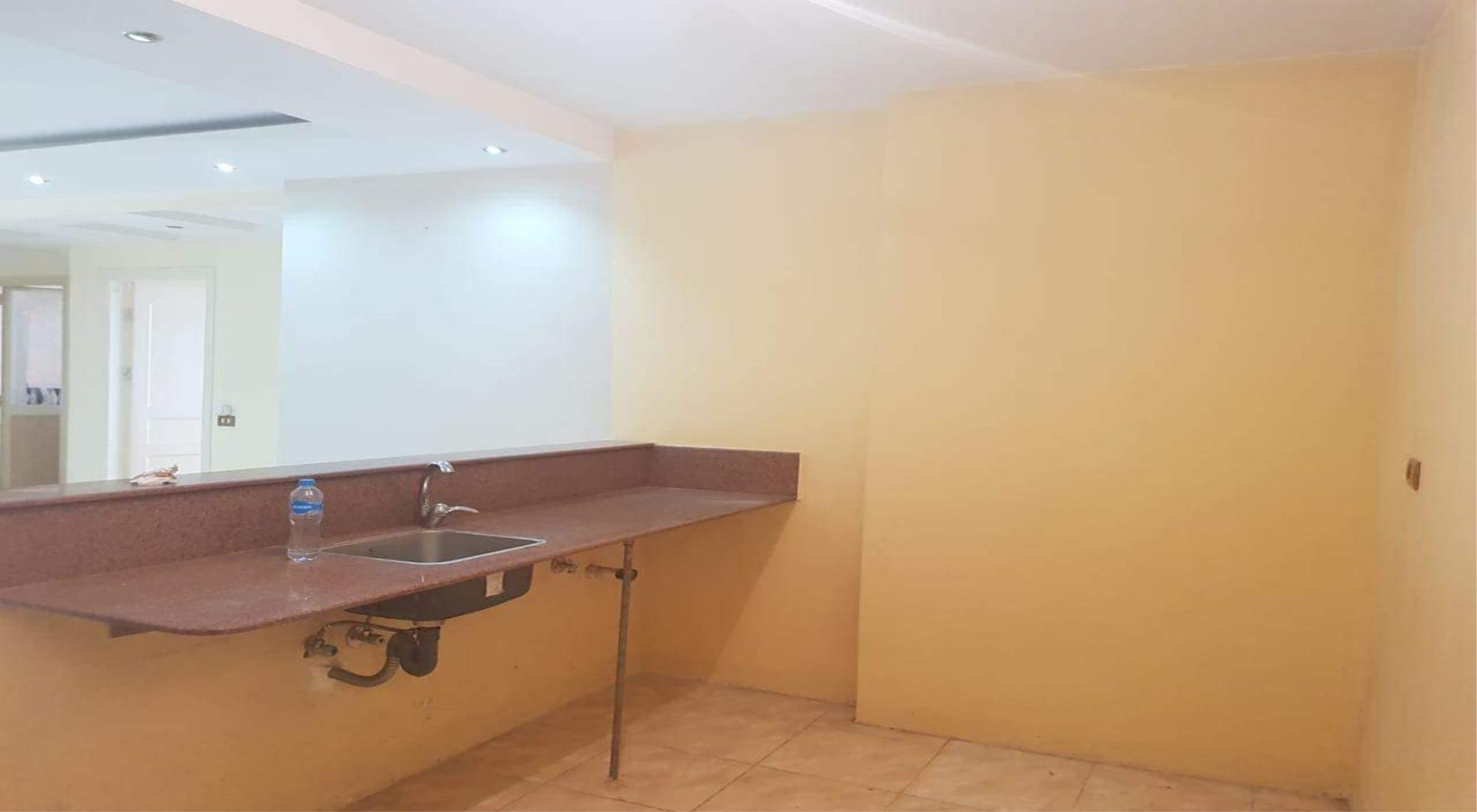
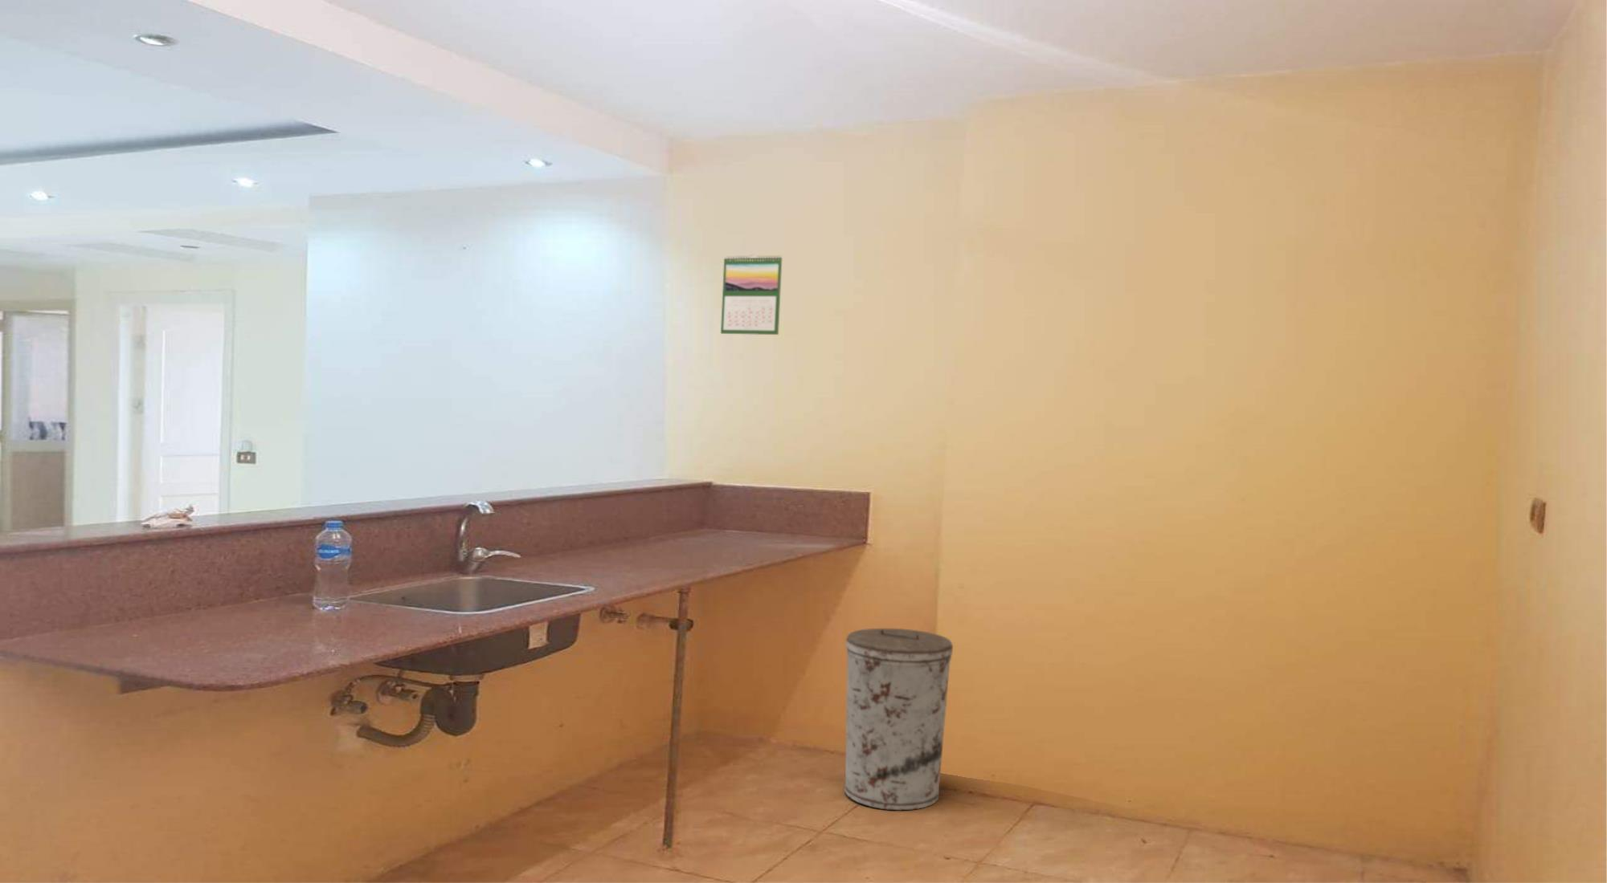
+ calendar [720,253,782,336]
+ trash can [843,627,954,811]
